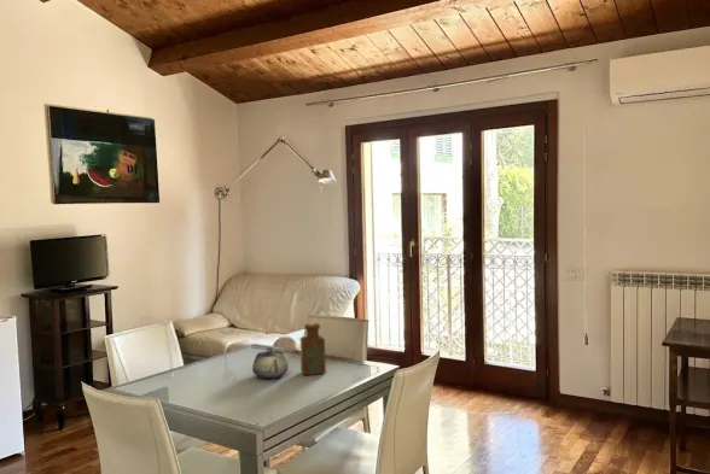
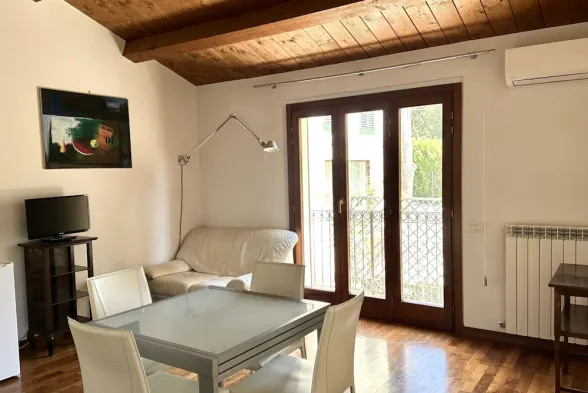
- bottle [298,321,327,376]
- teapot [251,346,290,380]
